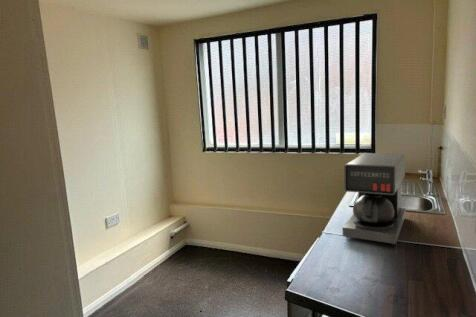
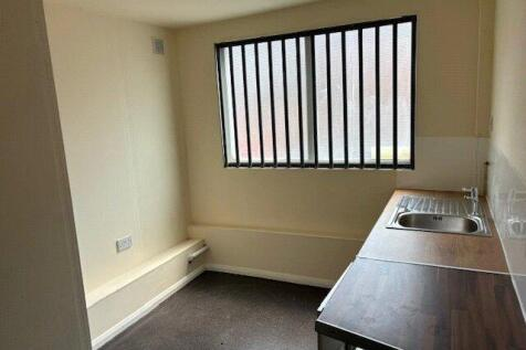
- coffee maker [342,152,407,246]
